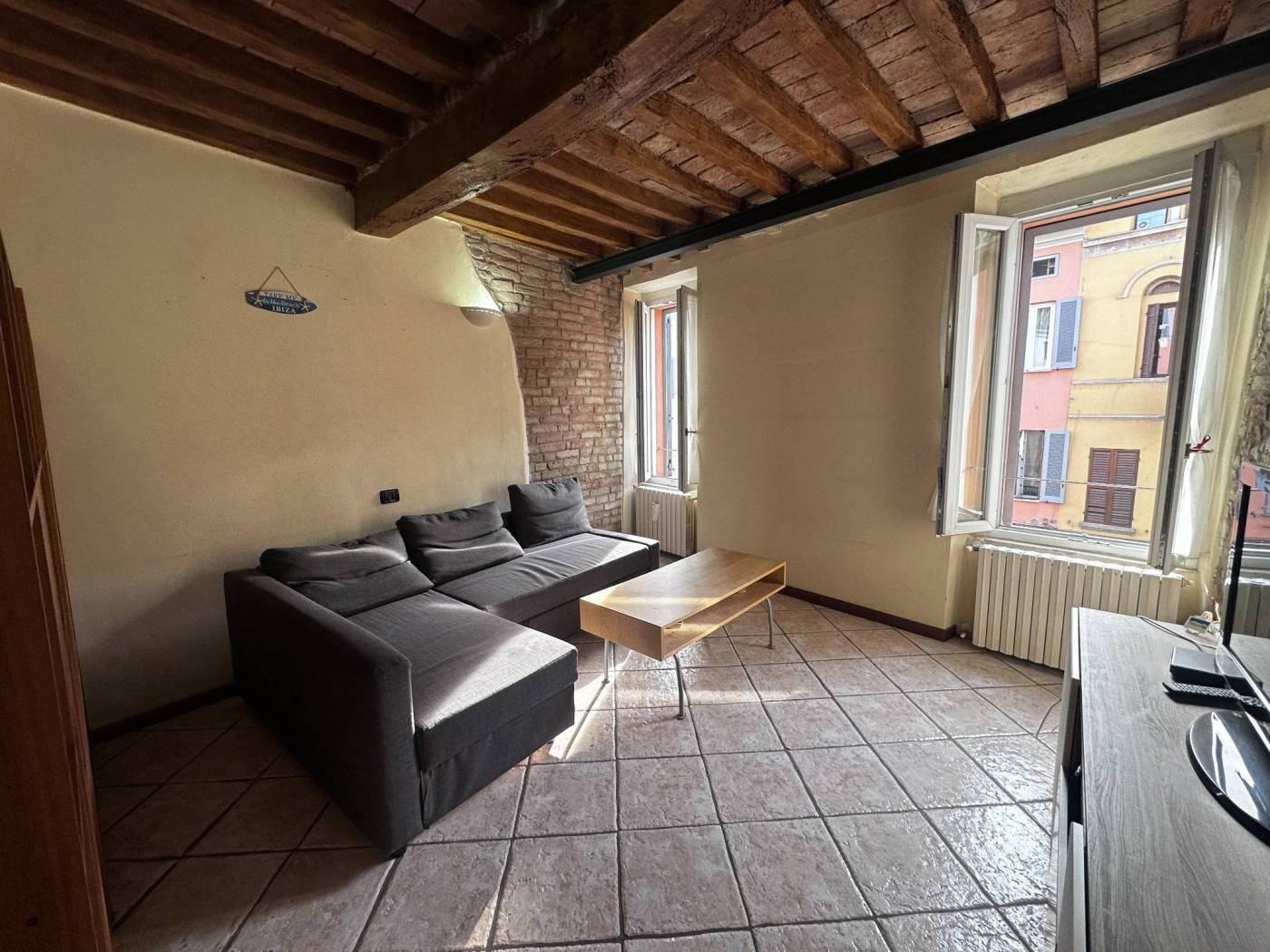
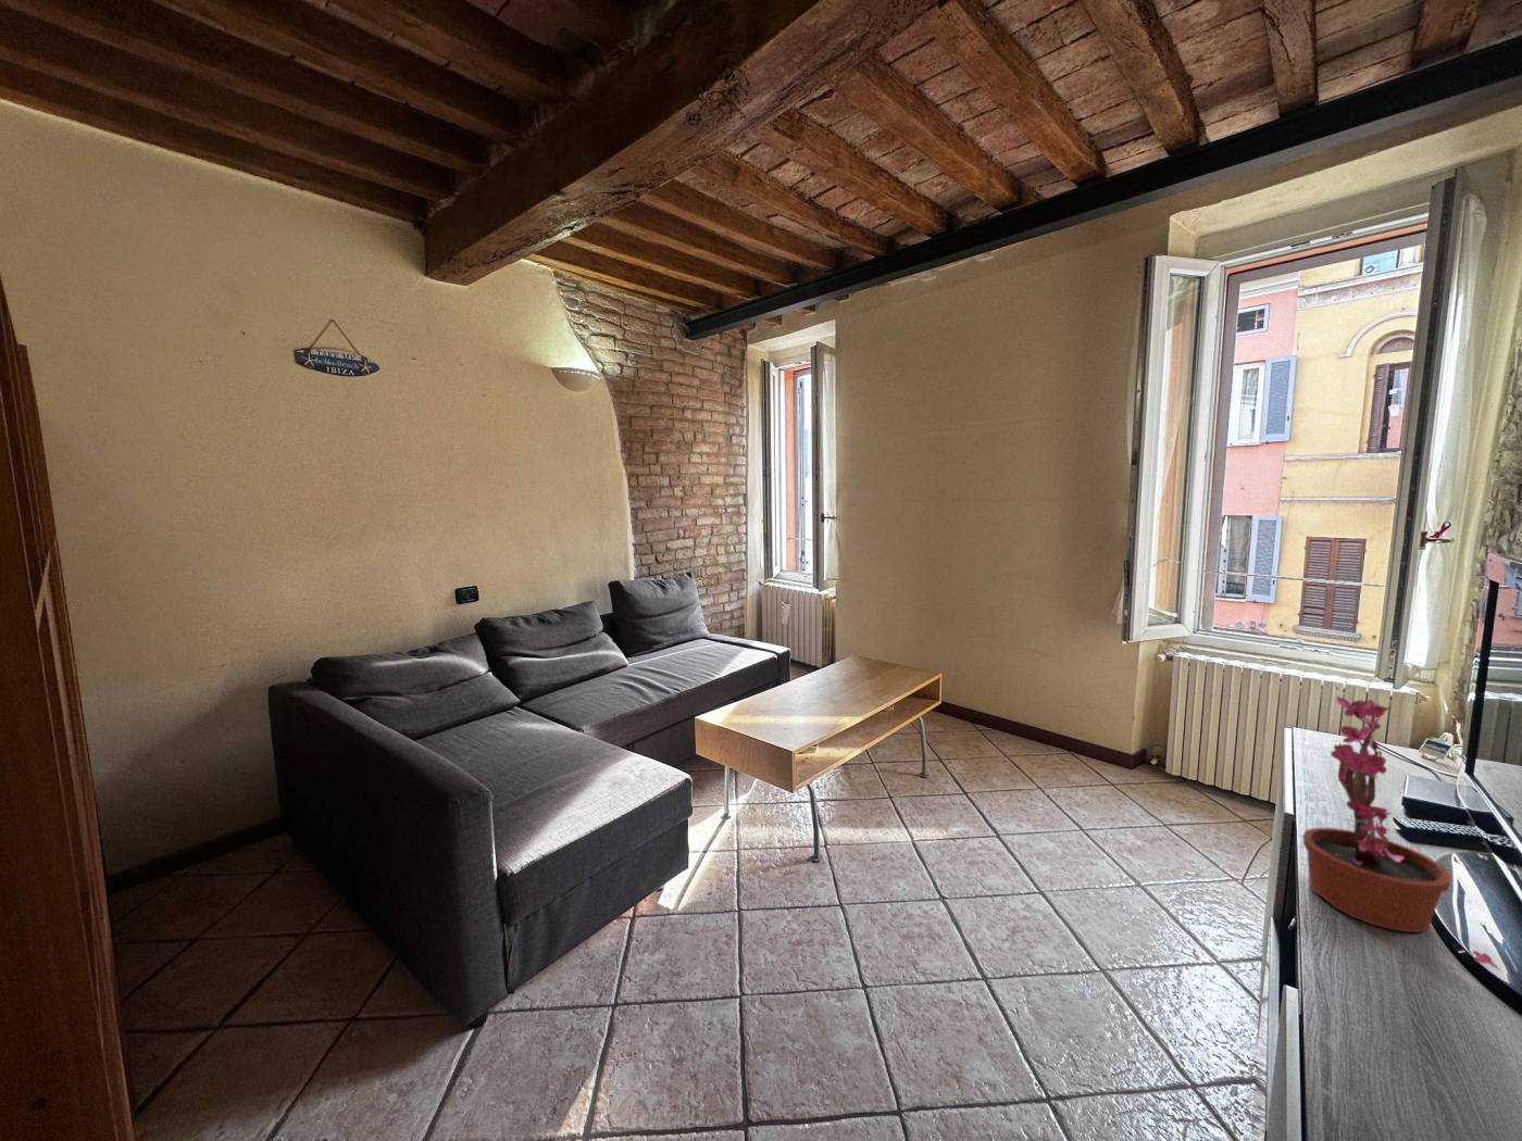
+ potted plant [1303,695,1503,972]
